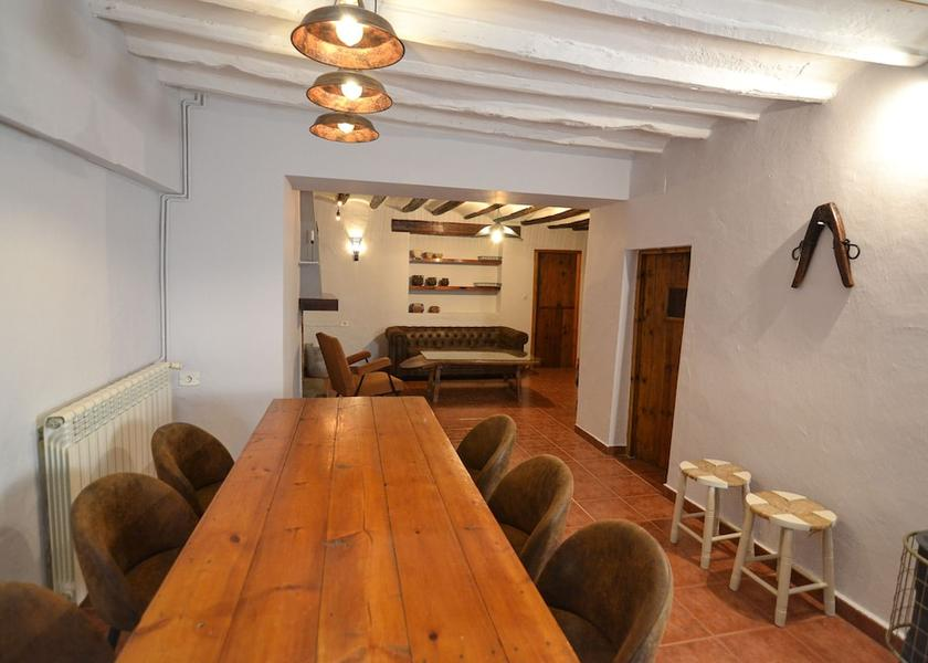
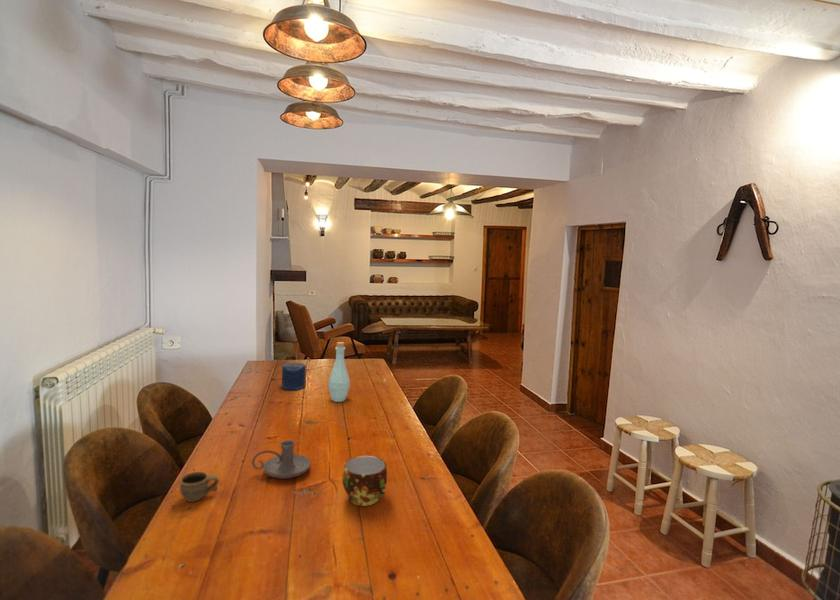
+ cup [179,471,220,503]
+ bottle [327,341,351,403]
+ cup [342,455,388,507]
+ candle [281,362,307,391]
+ candle holder [251,439,311,479]
